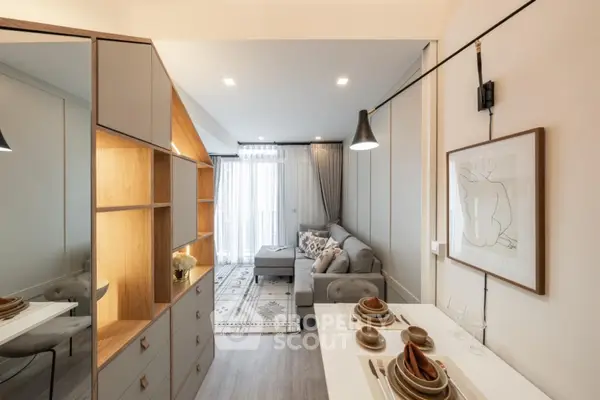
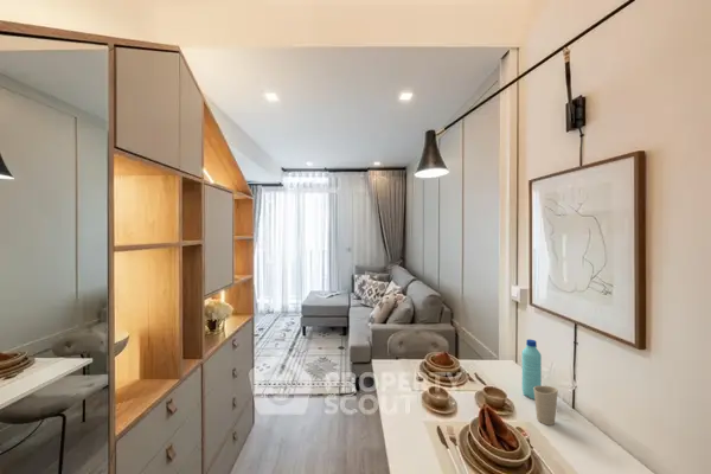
+ cup [533,385,559,427]
+ water bottle [521,338,543,401]
